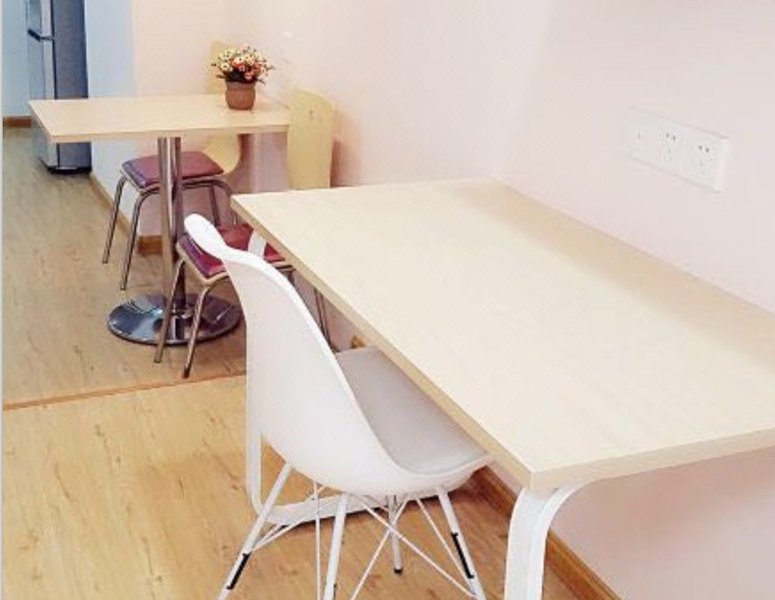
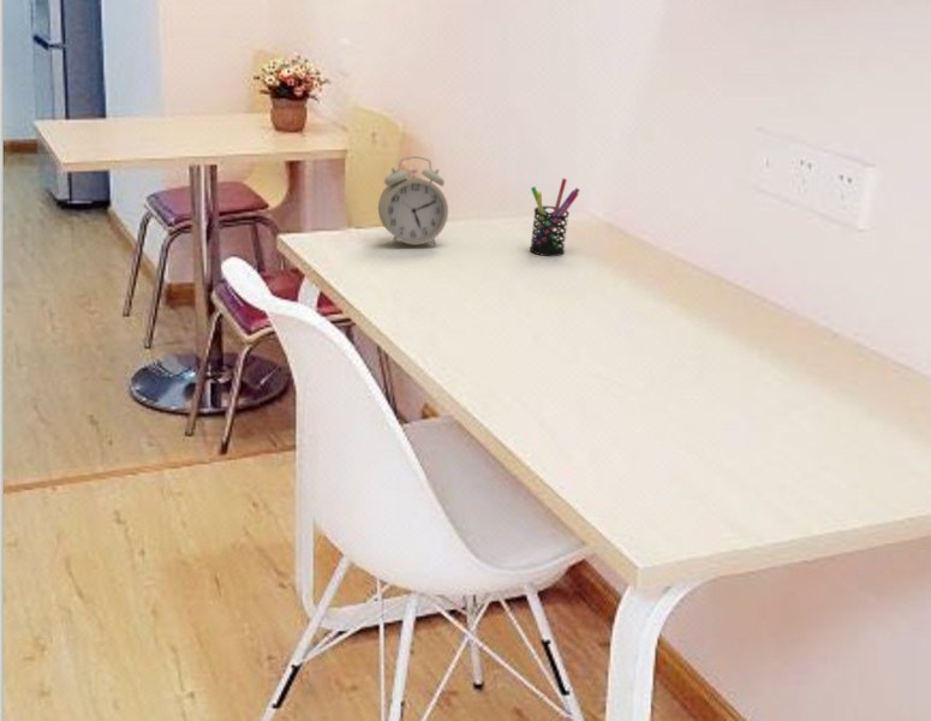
+ alarm clock [377,155,449,246]
+ pen holder [529,178,581,257]
